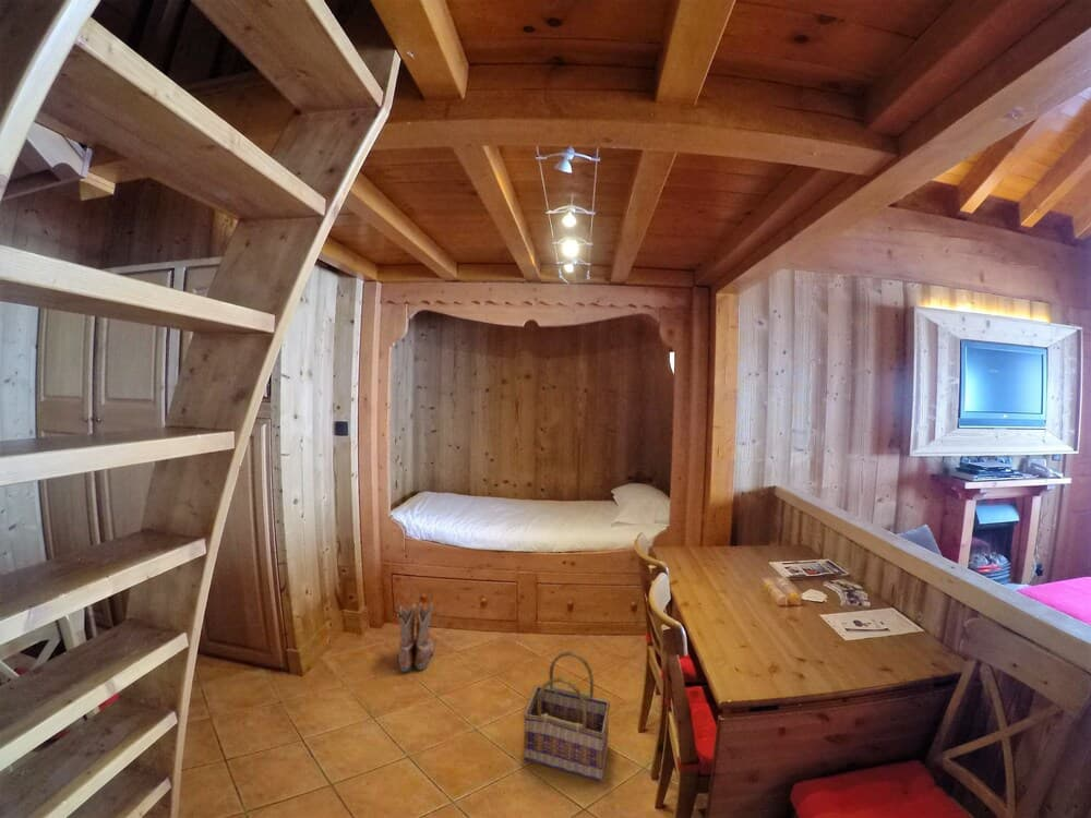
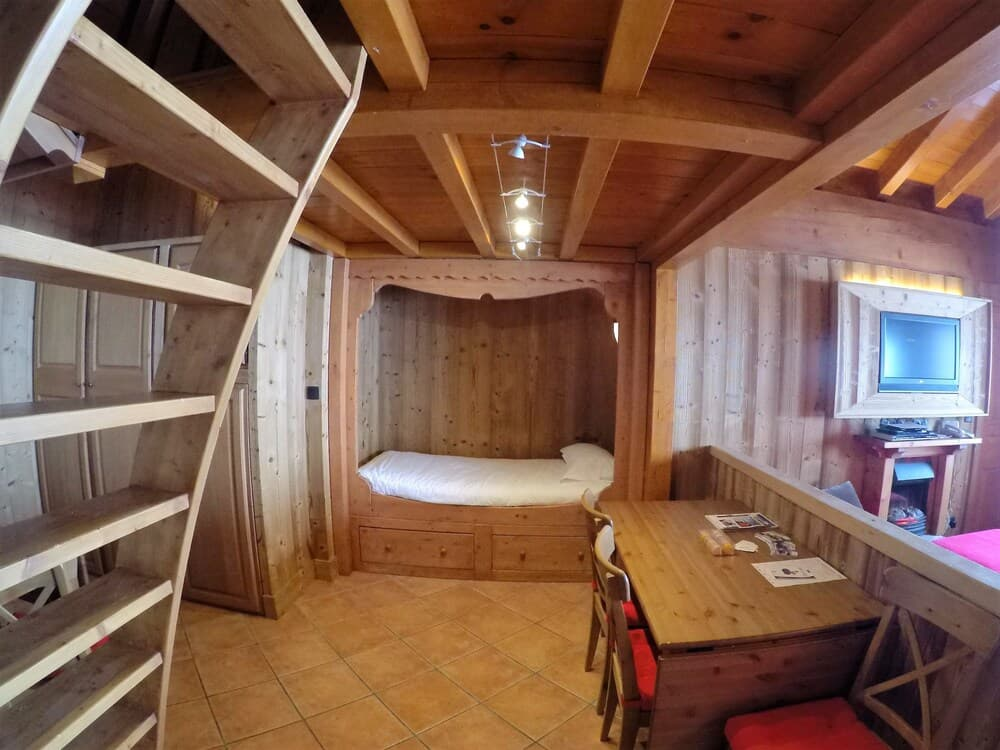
- boots [397,602,436,673]
- basket [521,650,611,782]
